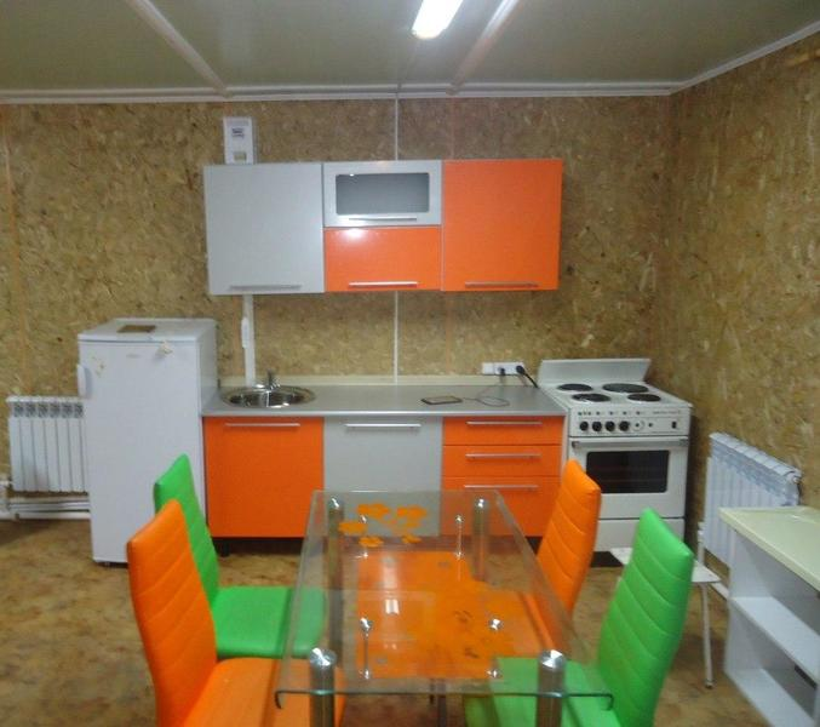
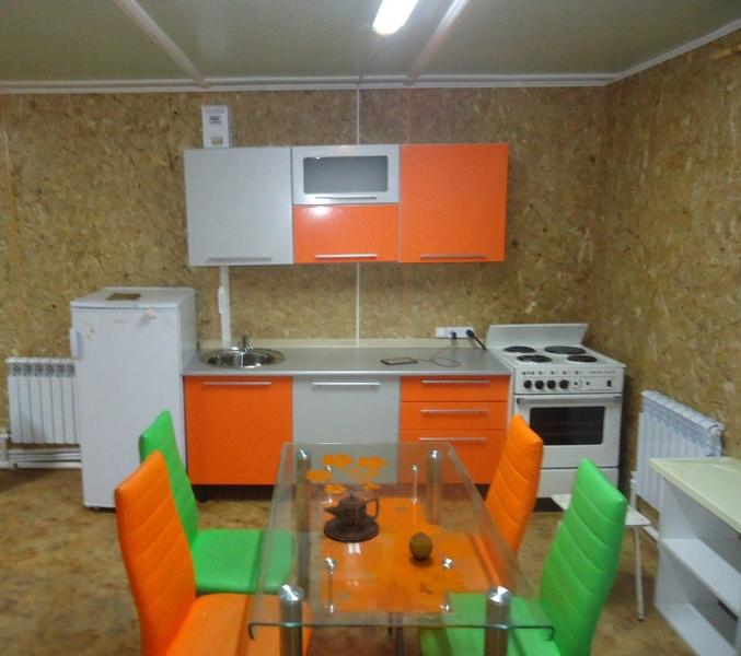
+ fruit [408,531,435,561]
+ teapot [323,487,381,542]
